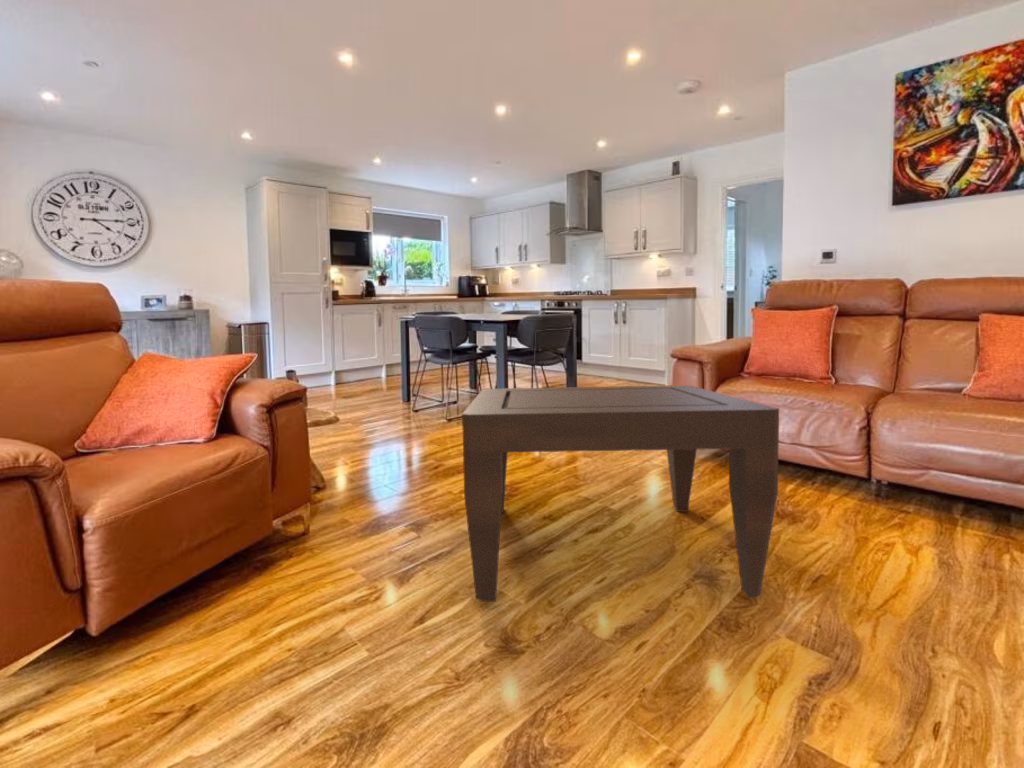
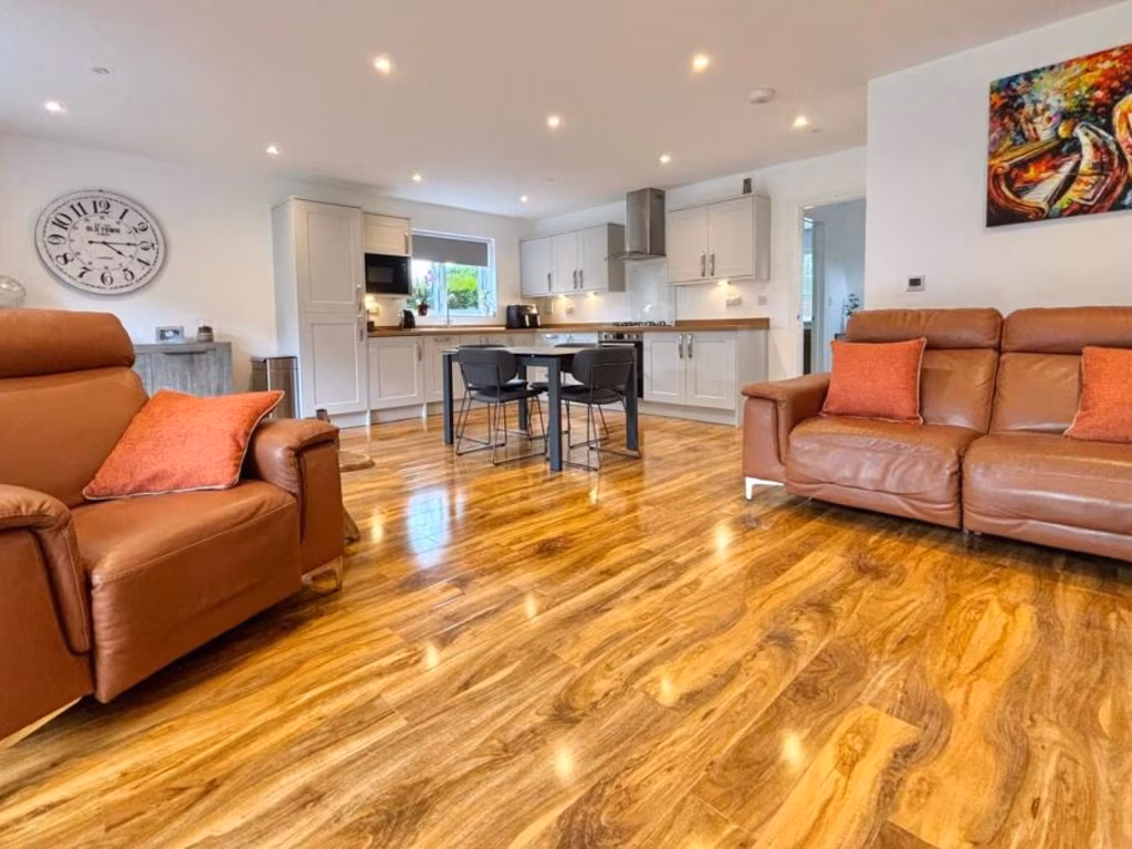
- coffee table [461,384,780,603]
